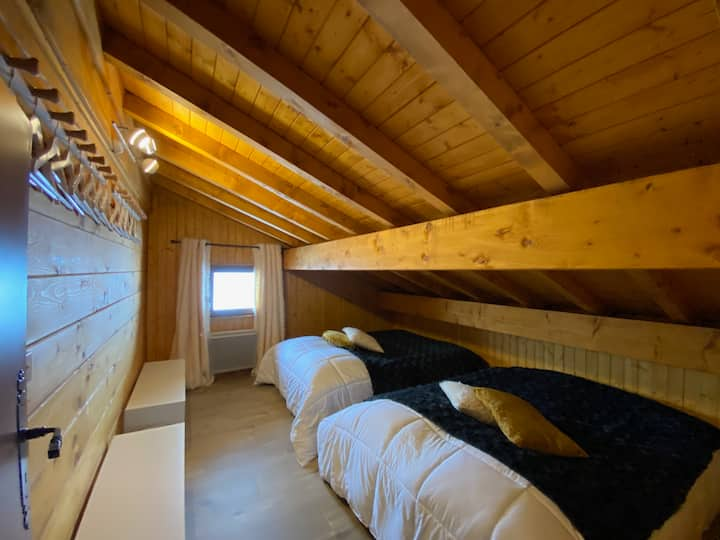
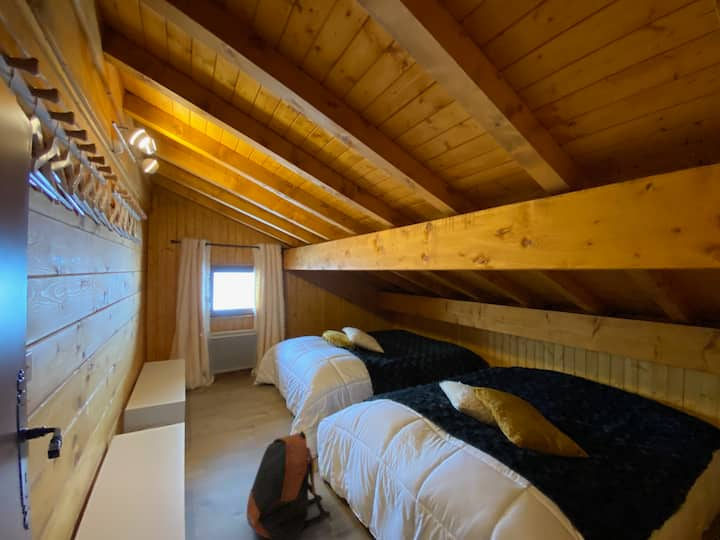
+ backpack [246,430,331,540]
